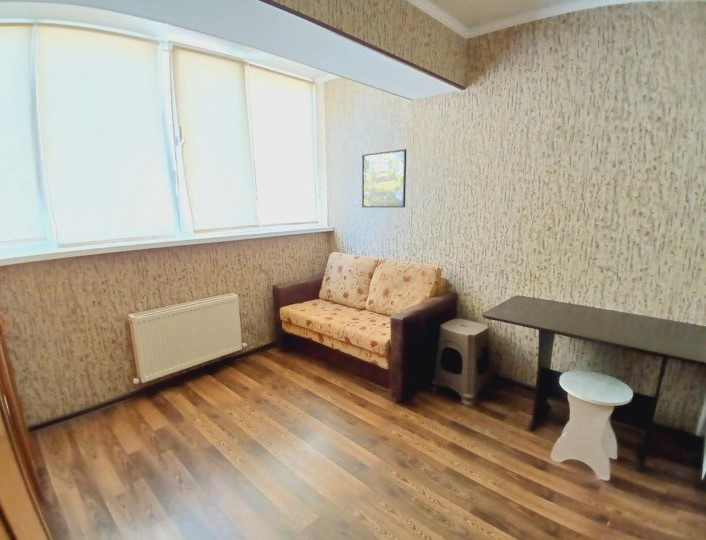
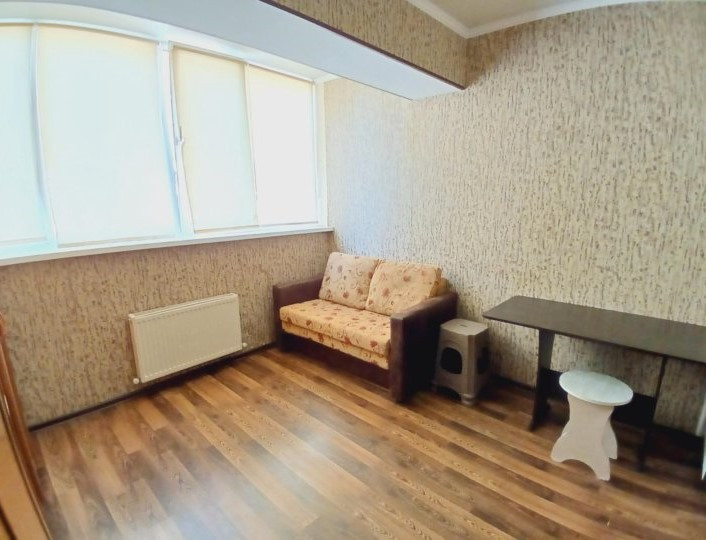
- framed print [361,148,407,208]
